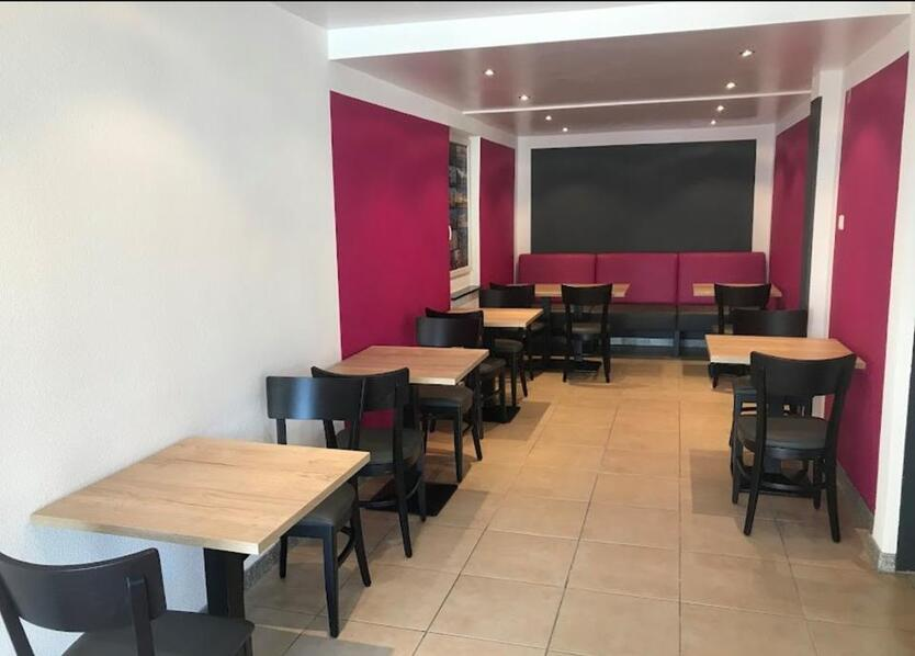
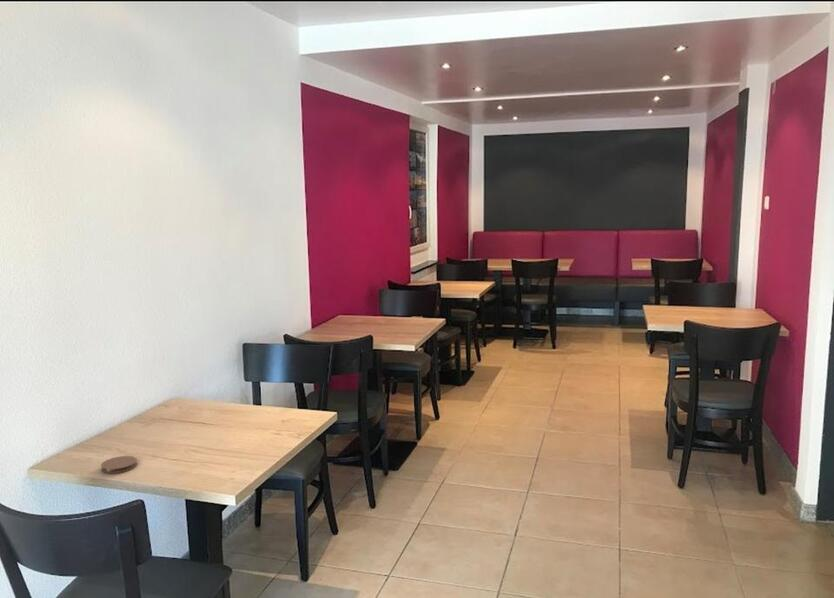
+ coaster [100,455,138,474]
